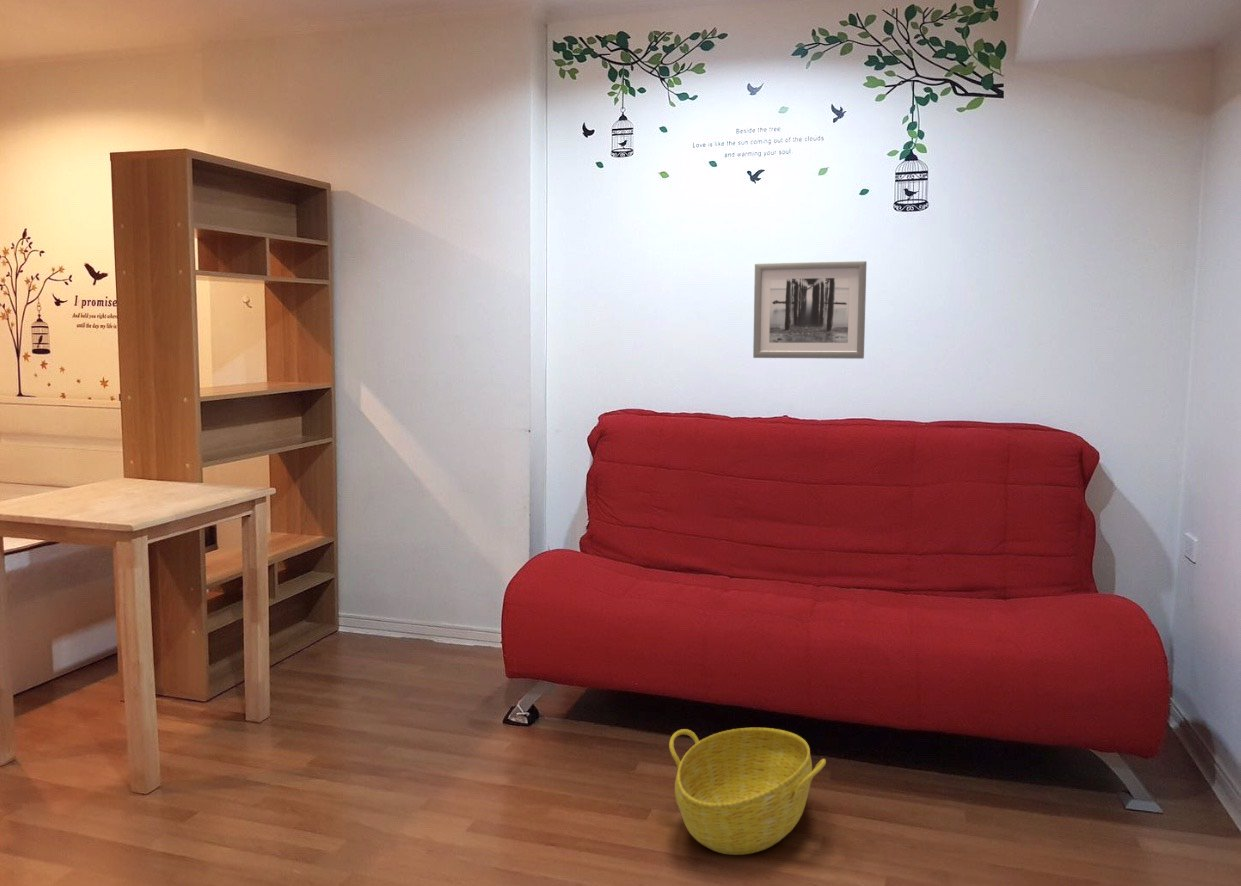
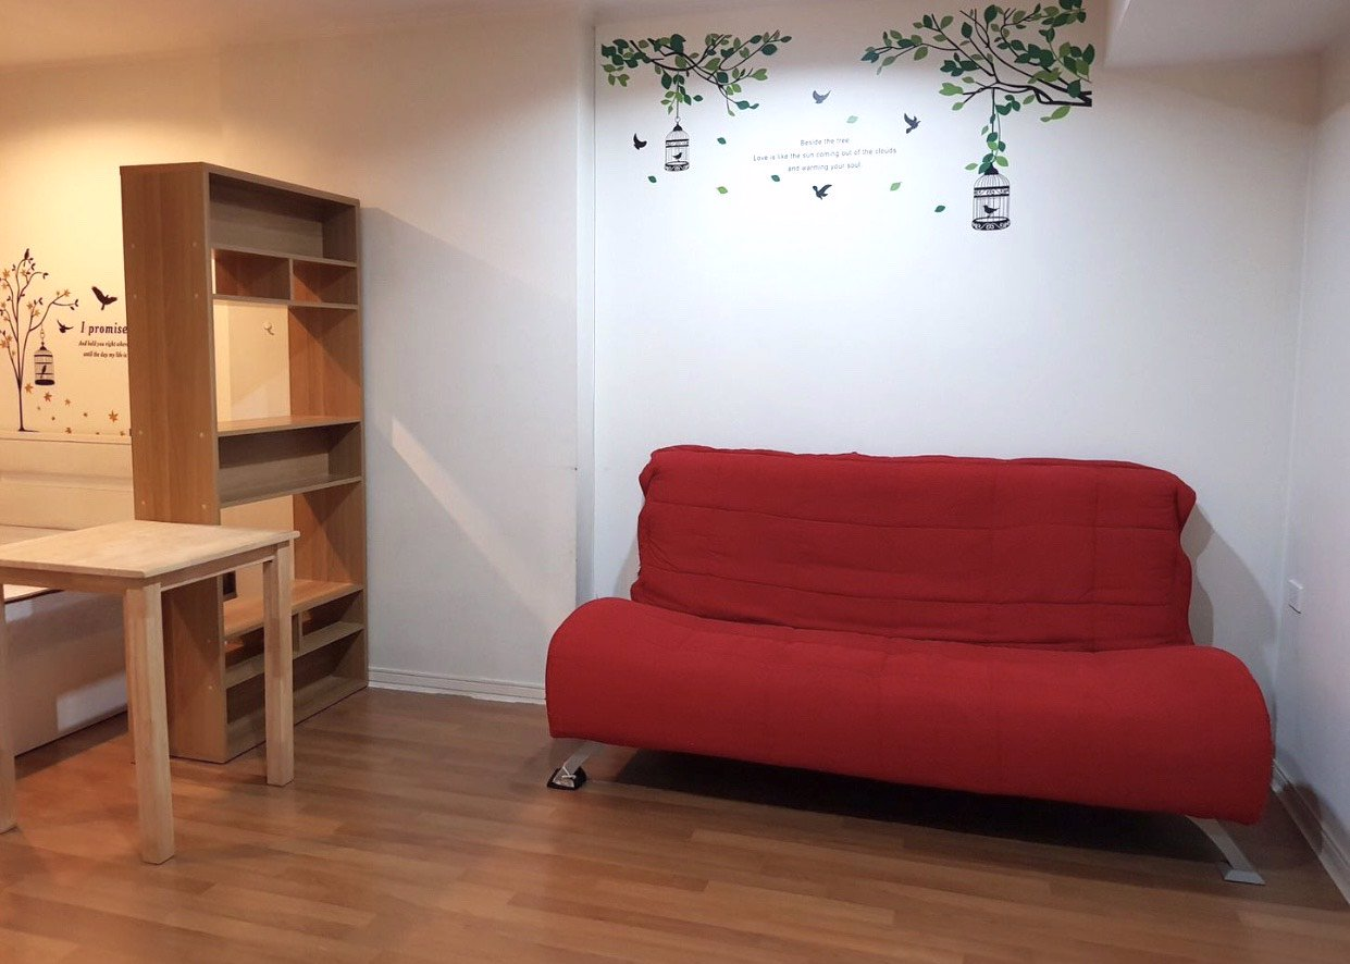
- basket [668,727,827,856]
- wall art [752,260,867,360]
